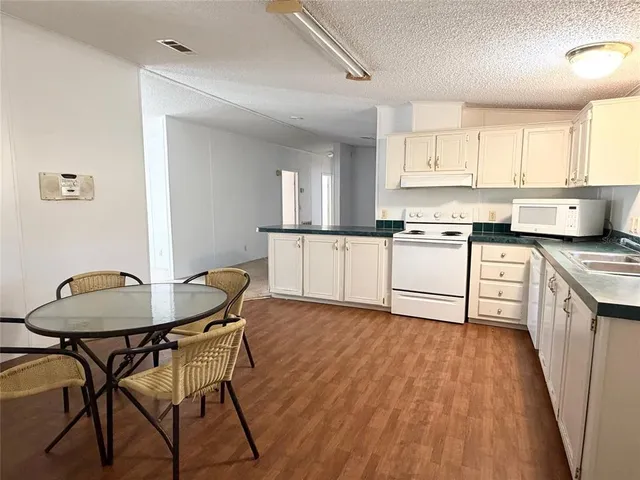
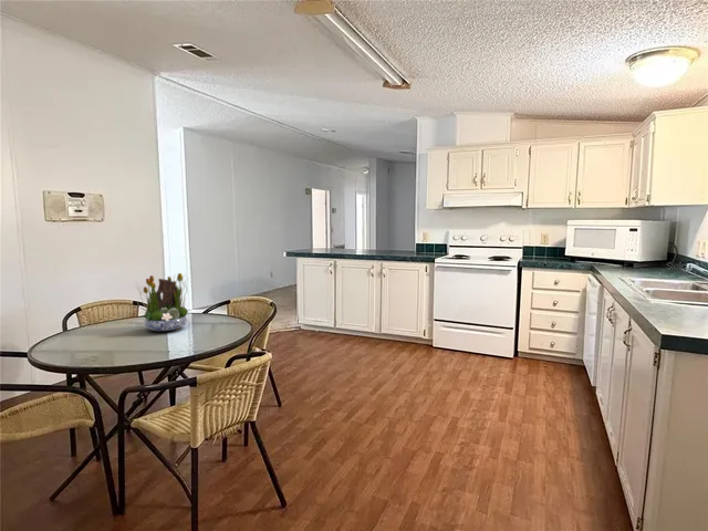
+ flower arrangement [136,272,191,332]
